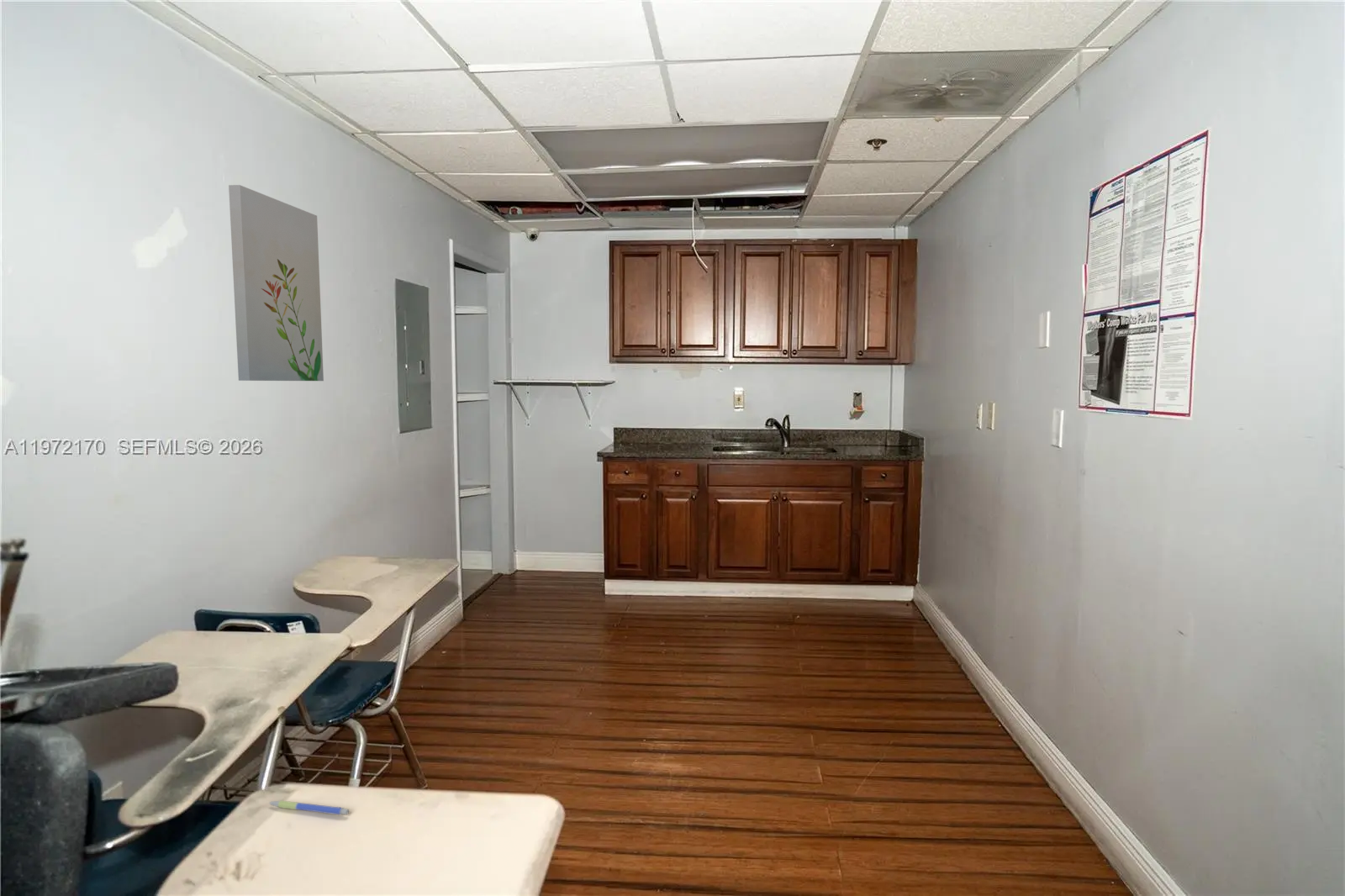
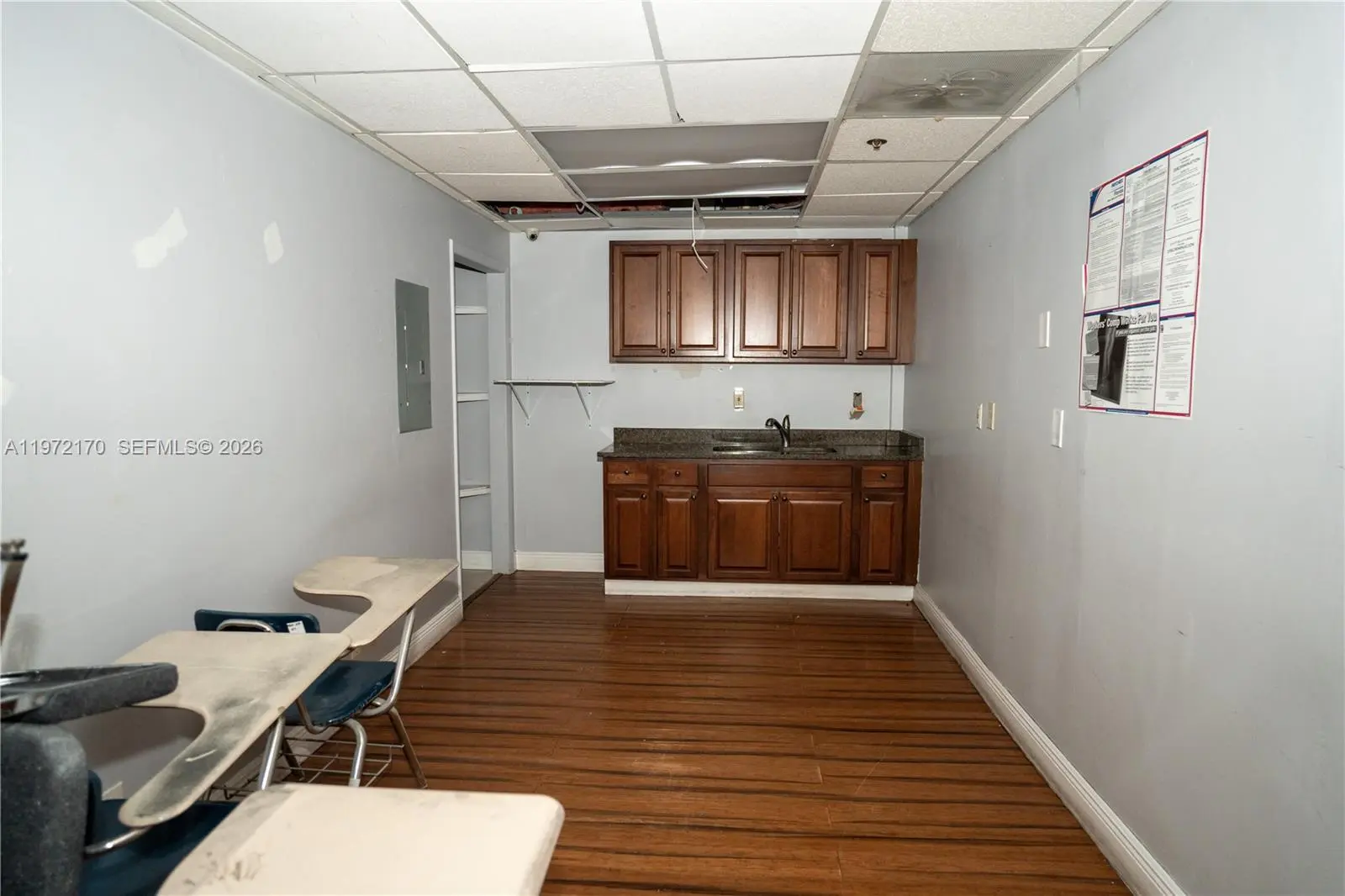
- pen [268,800,350,815]
- wall art [228,184,324,382]
